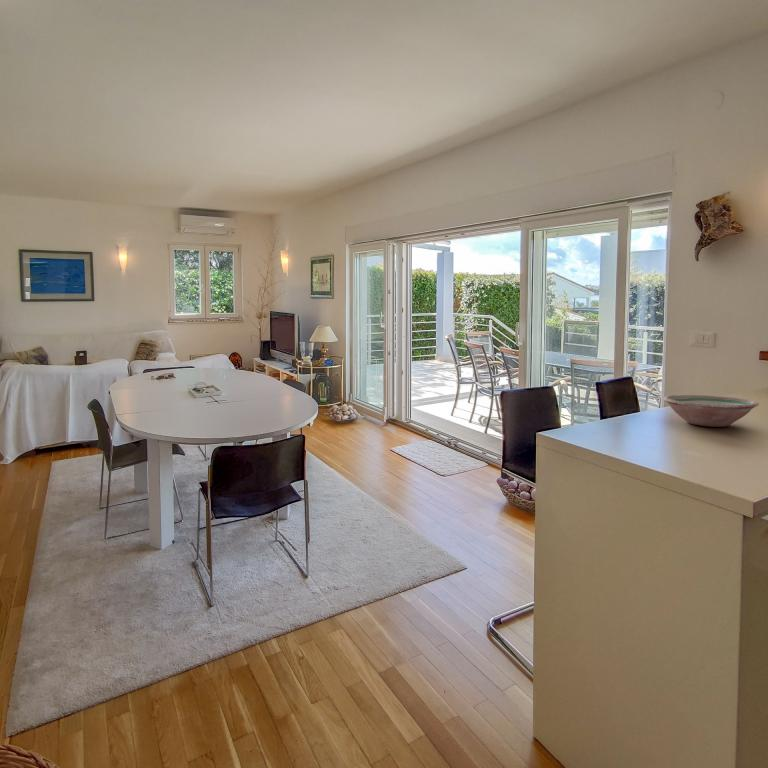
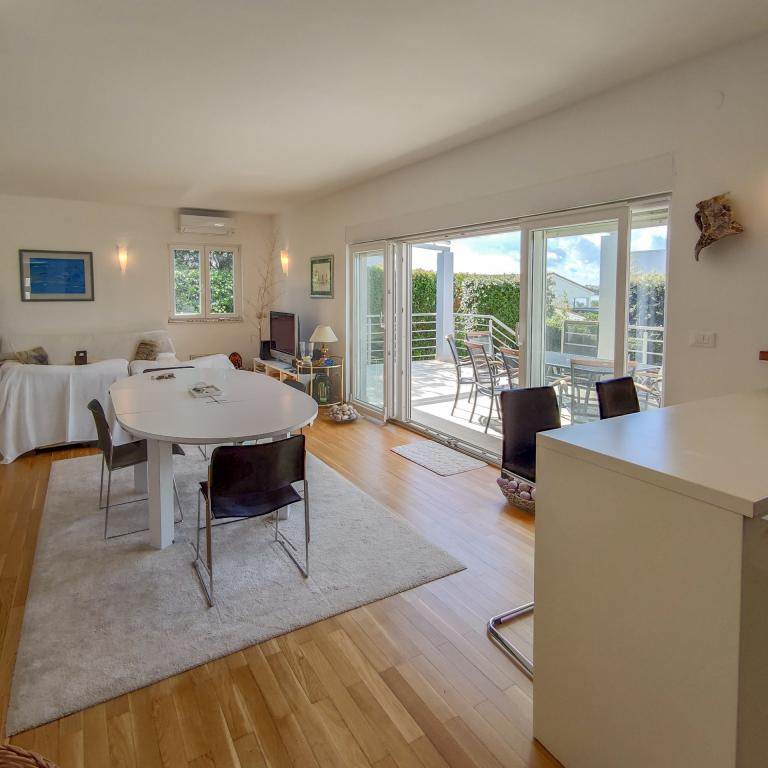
- bowl [662,394,760,428]
